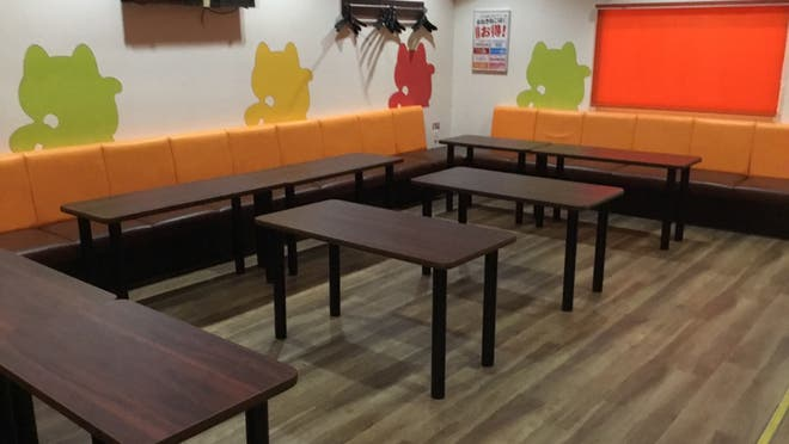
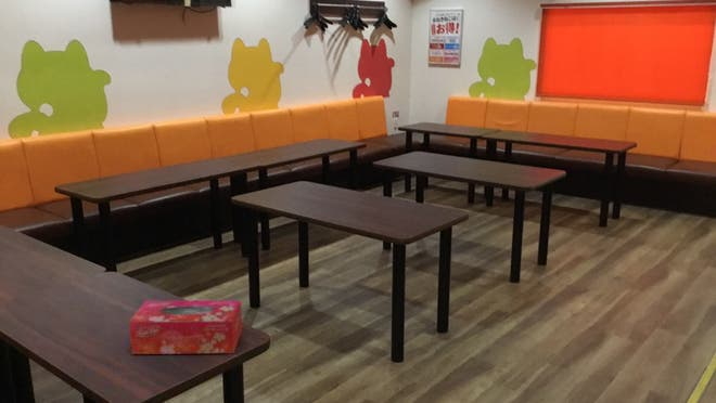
+ tissue box [128,299,243,355]
